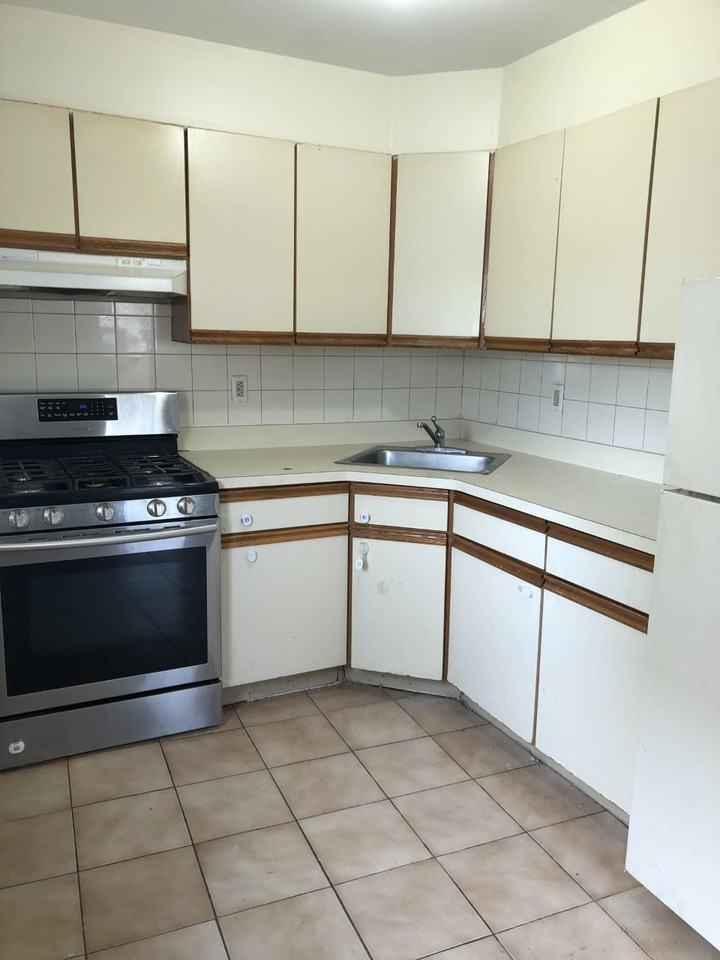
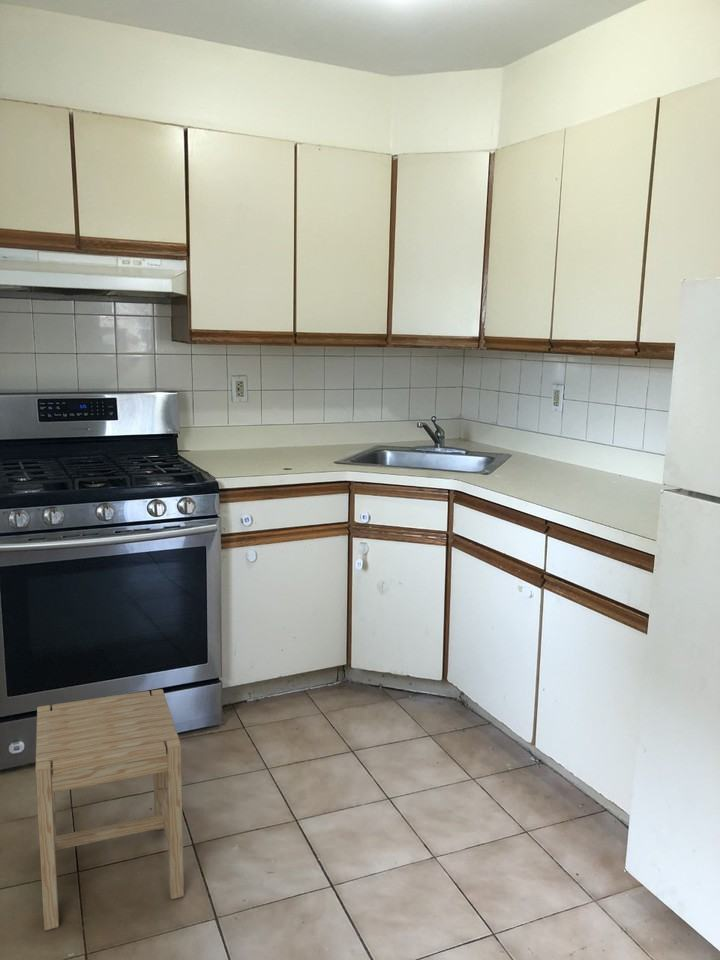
+ stool [35,688,185,931]
